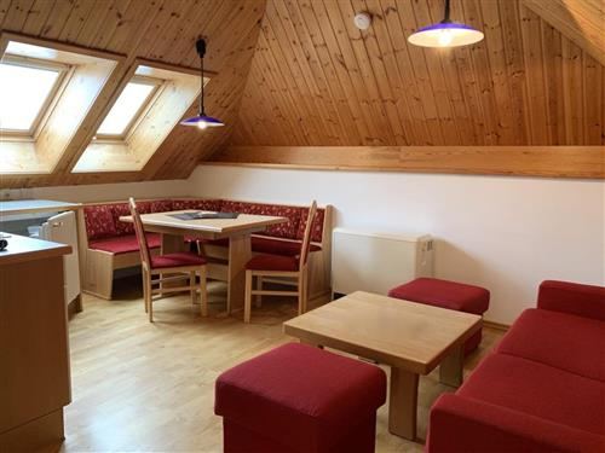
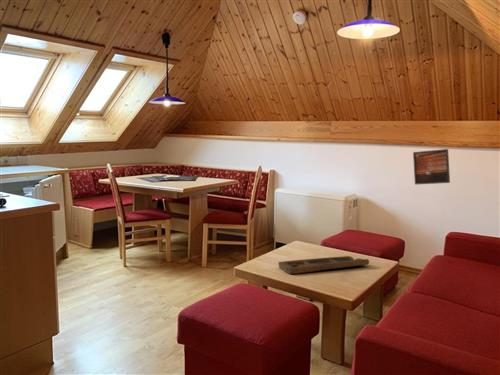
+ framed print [412,148,451,186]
+ decorative tray [277,255,370,275]
